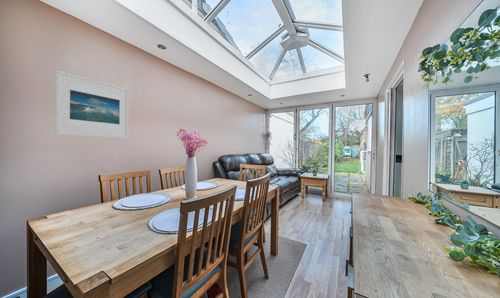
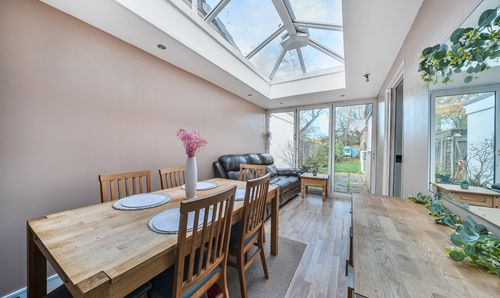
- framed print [54,69,130,139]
